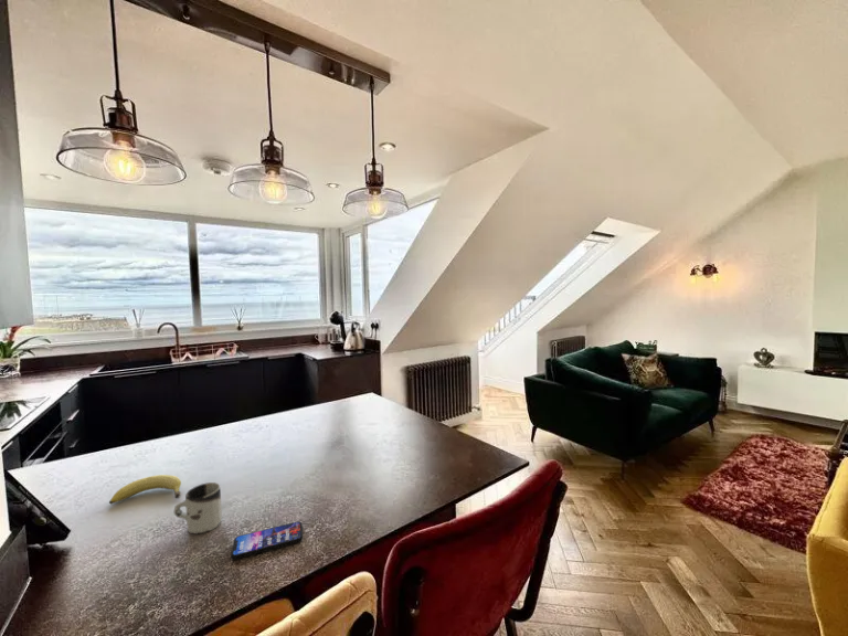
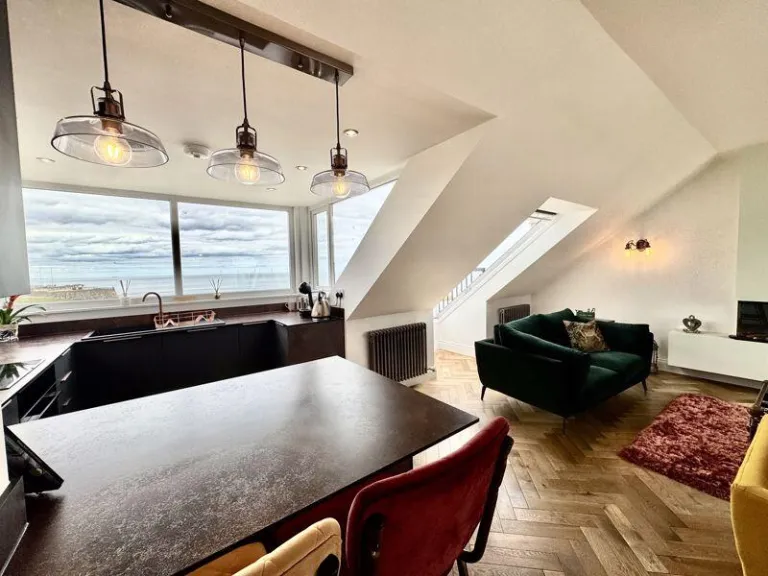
- fruit [108,474,182,506]
- cup [173,481,223,536]
- smartphone [230,520,304,560]
